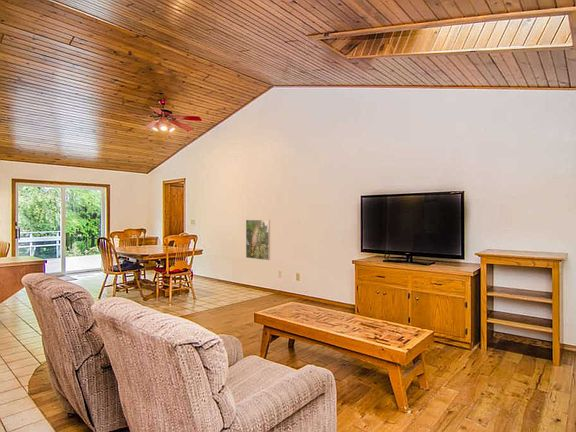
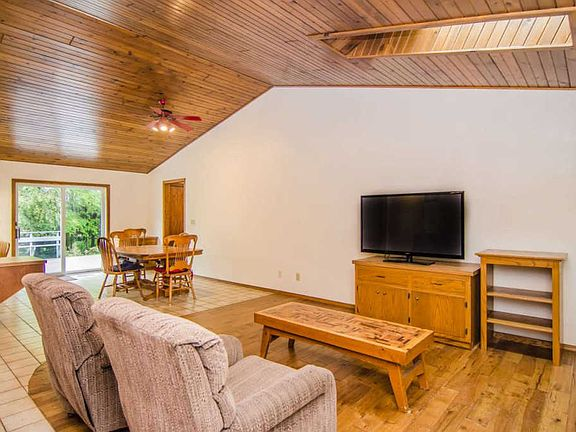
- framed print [245,219,271,261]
